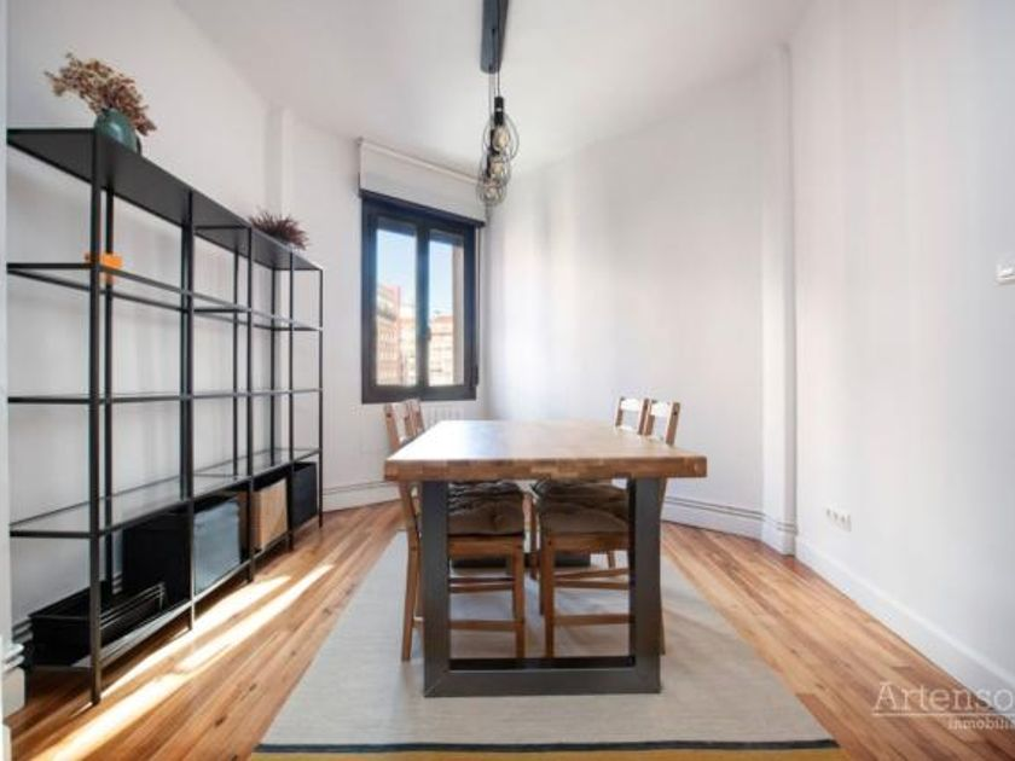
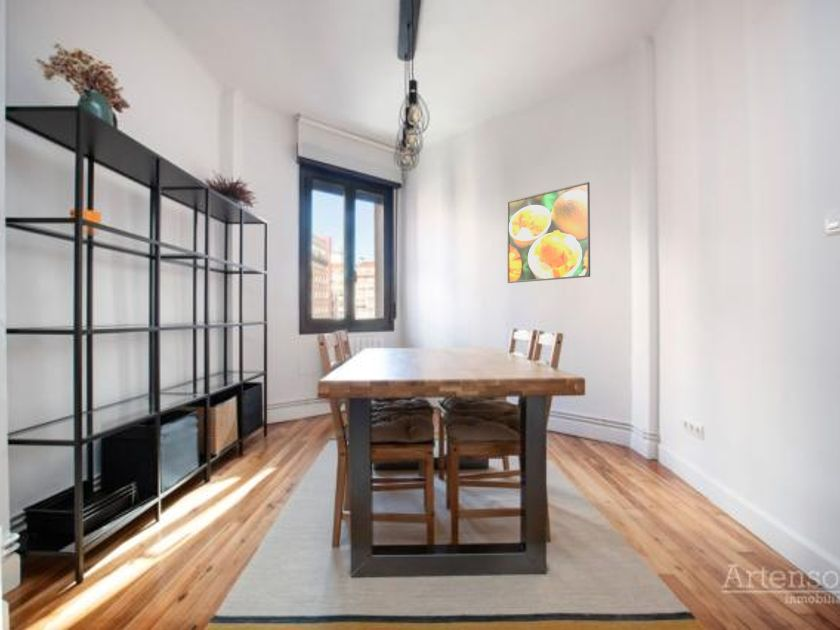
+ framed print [506,181,591,284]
